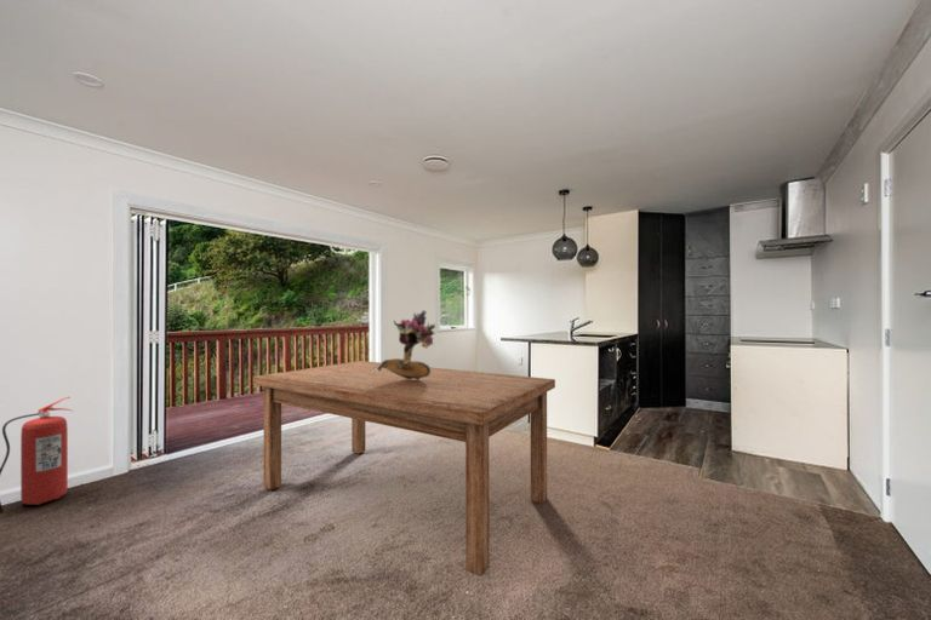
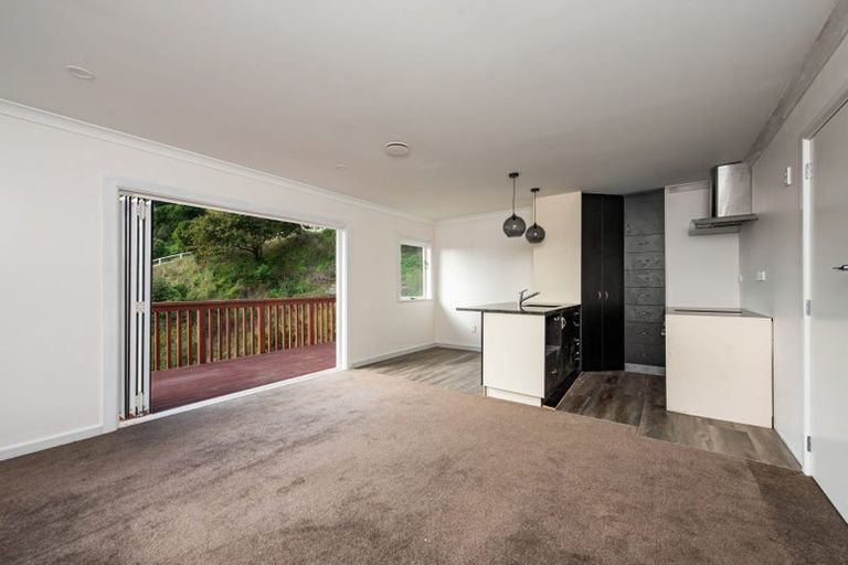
- fire extinguisher [0,396,74,515]
- dining table [252,360,556,578]
- bouquet [376,310,436,380]
